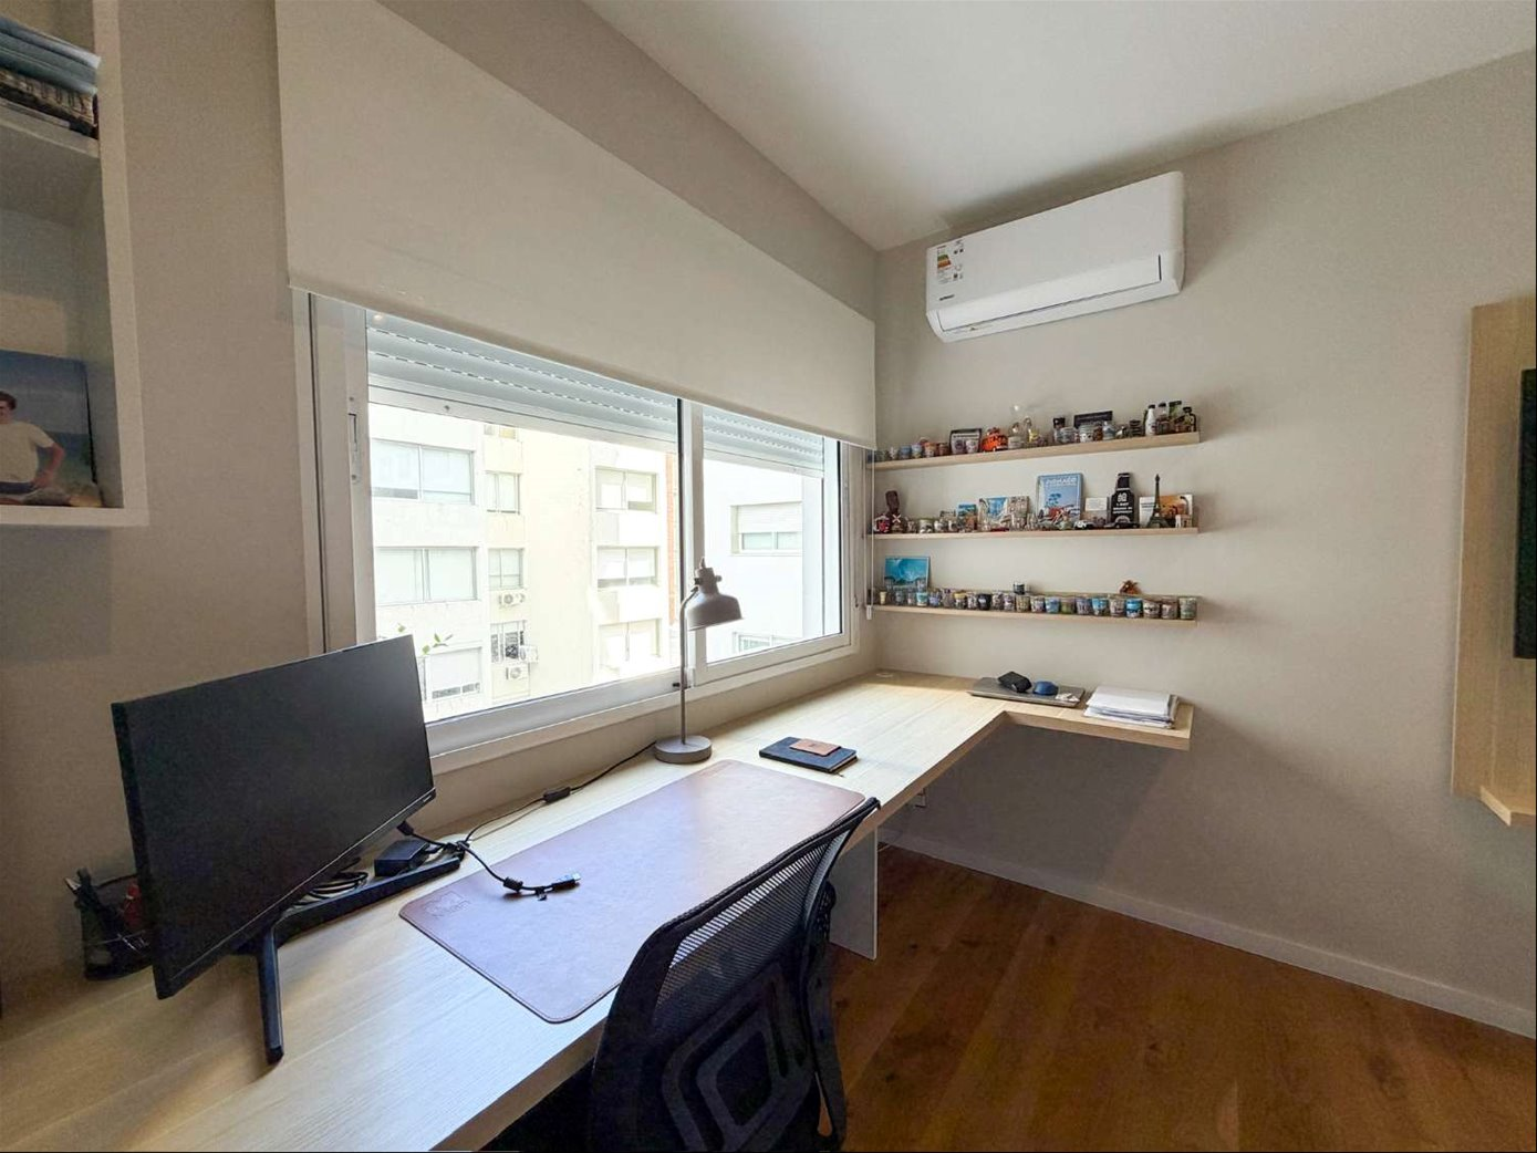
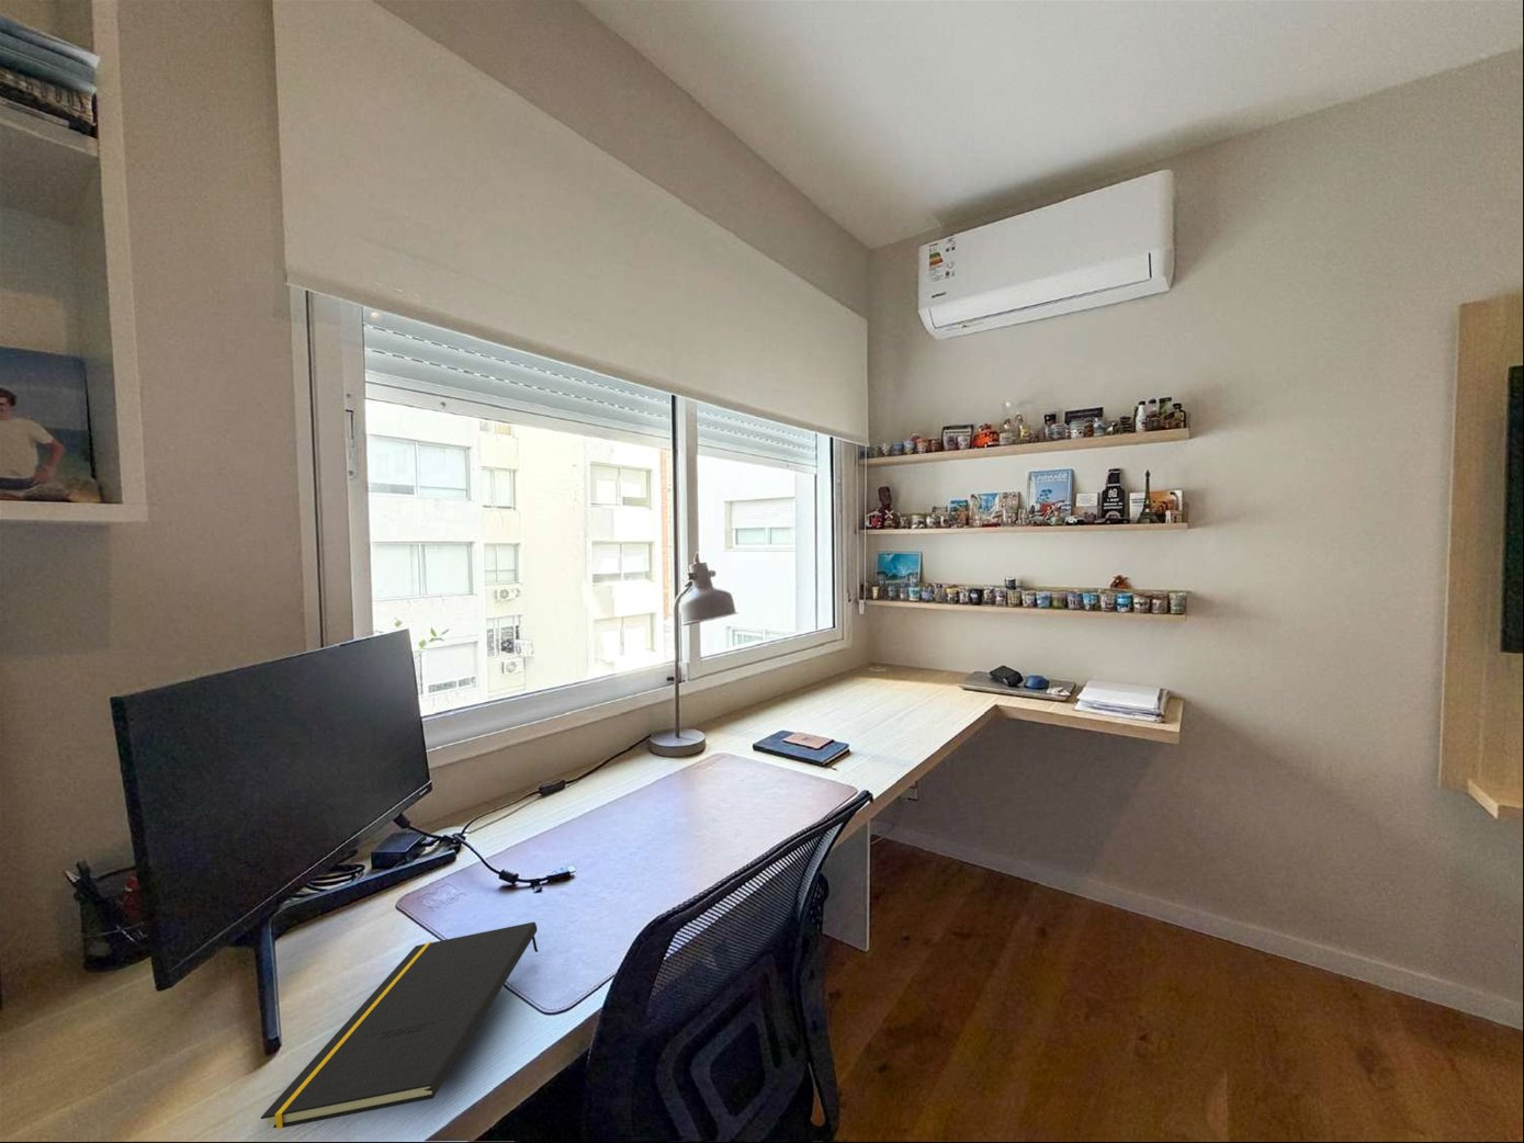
+ notepad [261,921,539,1130]
